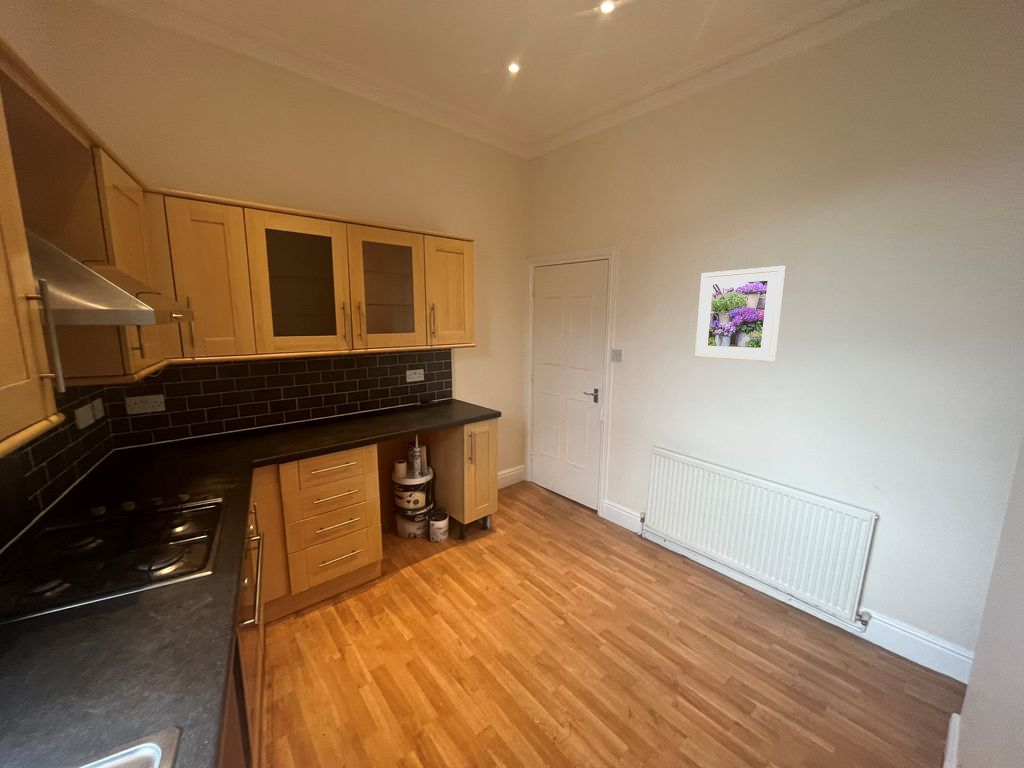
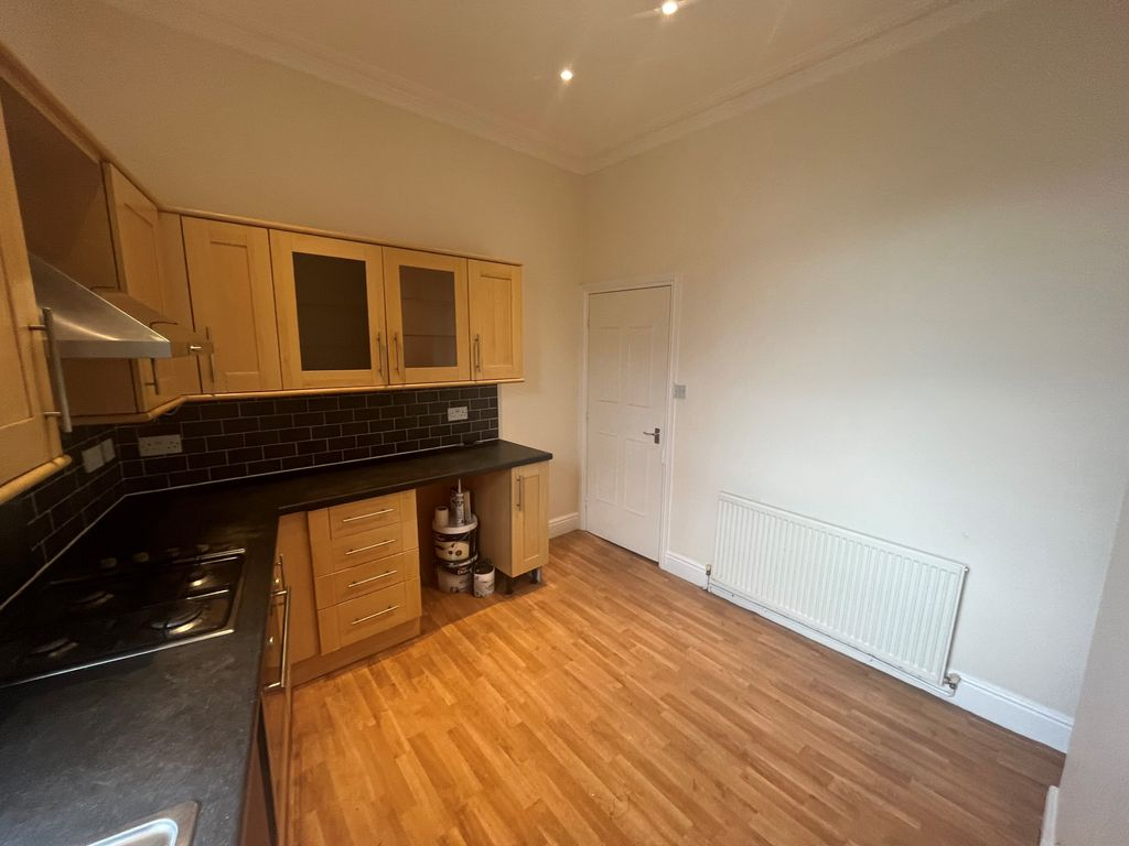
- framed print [694,265,786,363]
